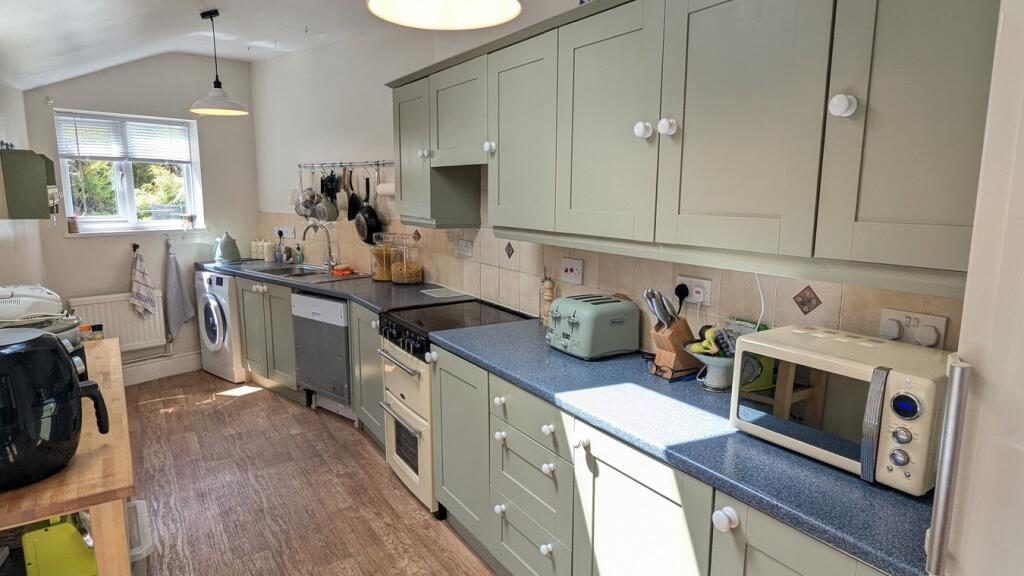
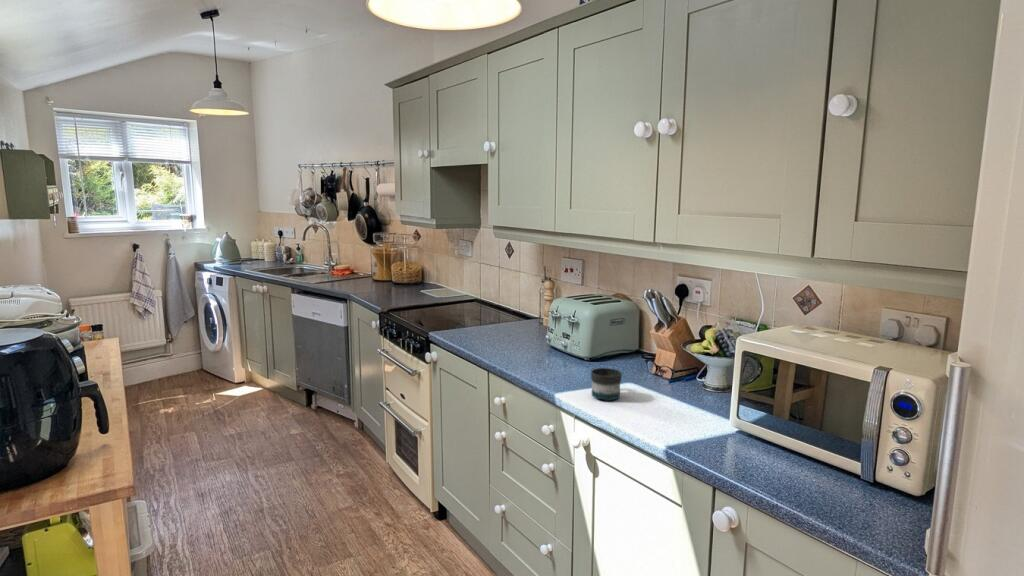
+ mug [590,367,623,401]
